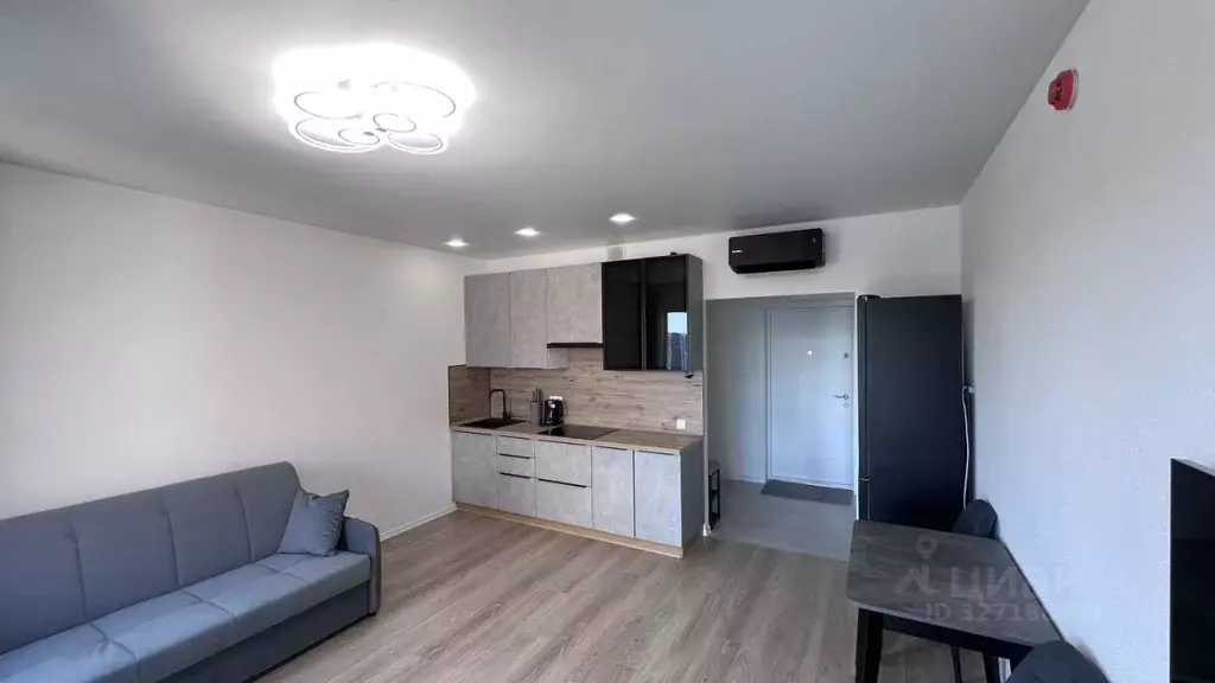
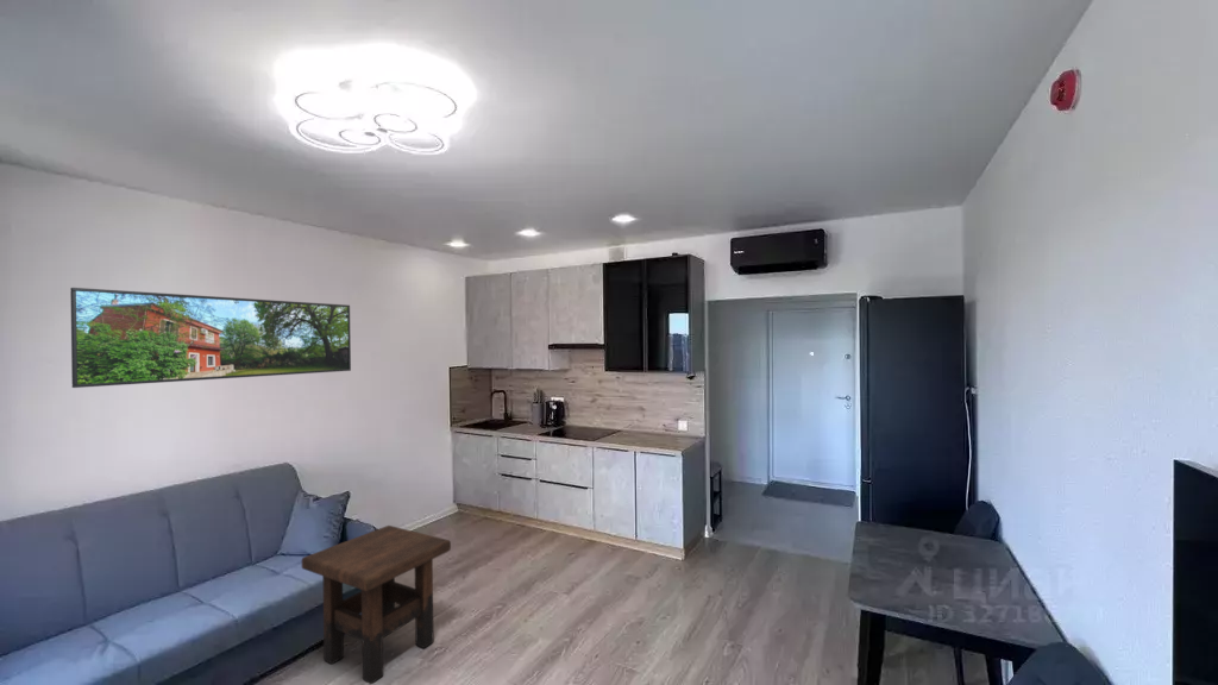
+ side table [301,524,452,685]
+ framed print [69,287,352,389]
